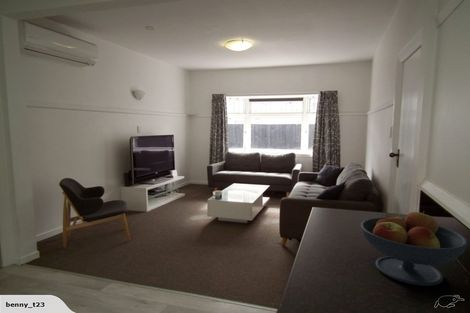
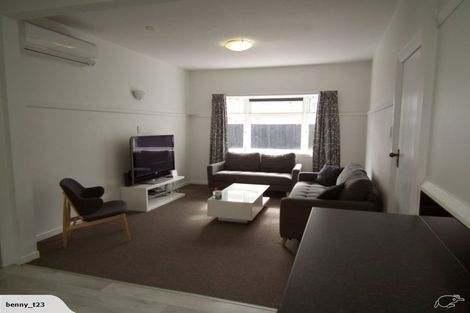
- fruit bowl [360,210,469,287]
